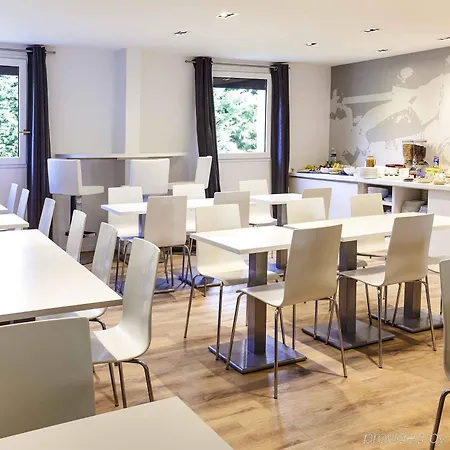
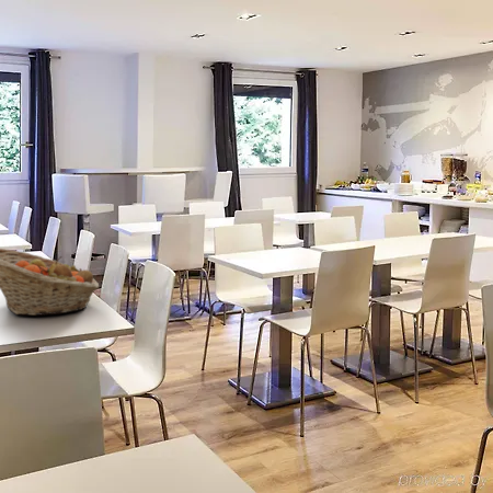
+ fruit basket [0,248,100,317]
